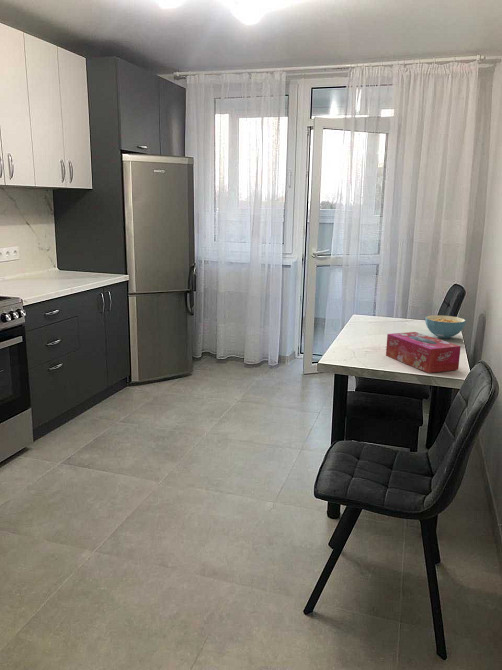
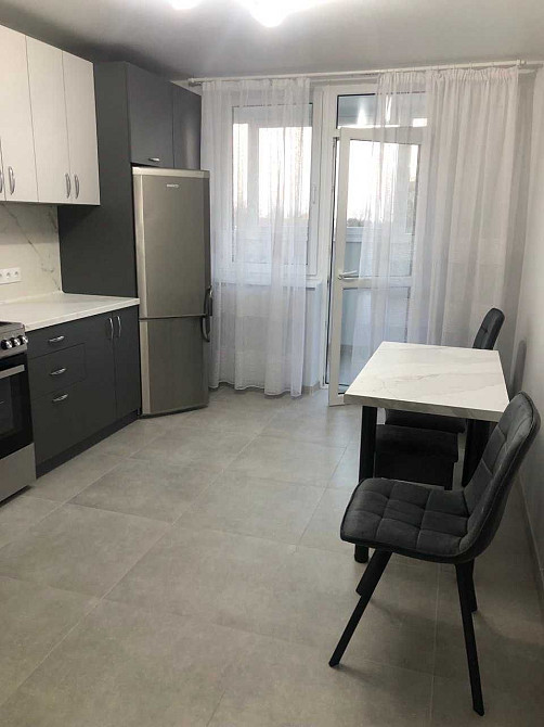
- cereal bowl [424,314,467,339]
- tissue box [385,331,462,374]
